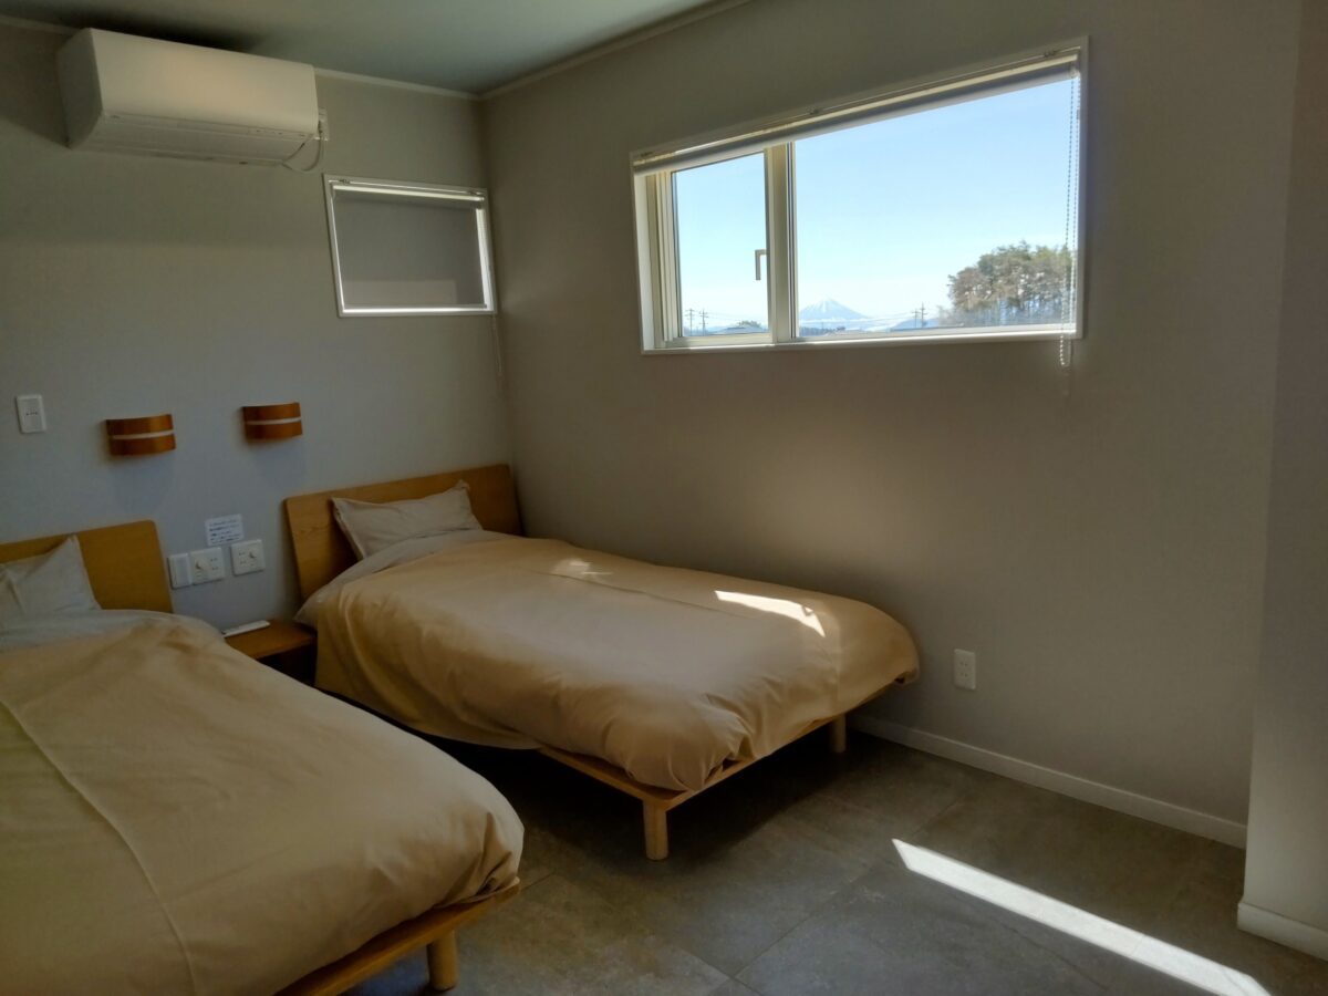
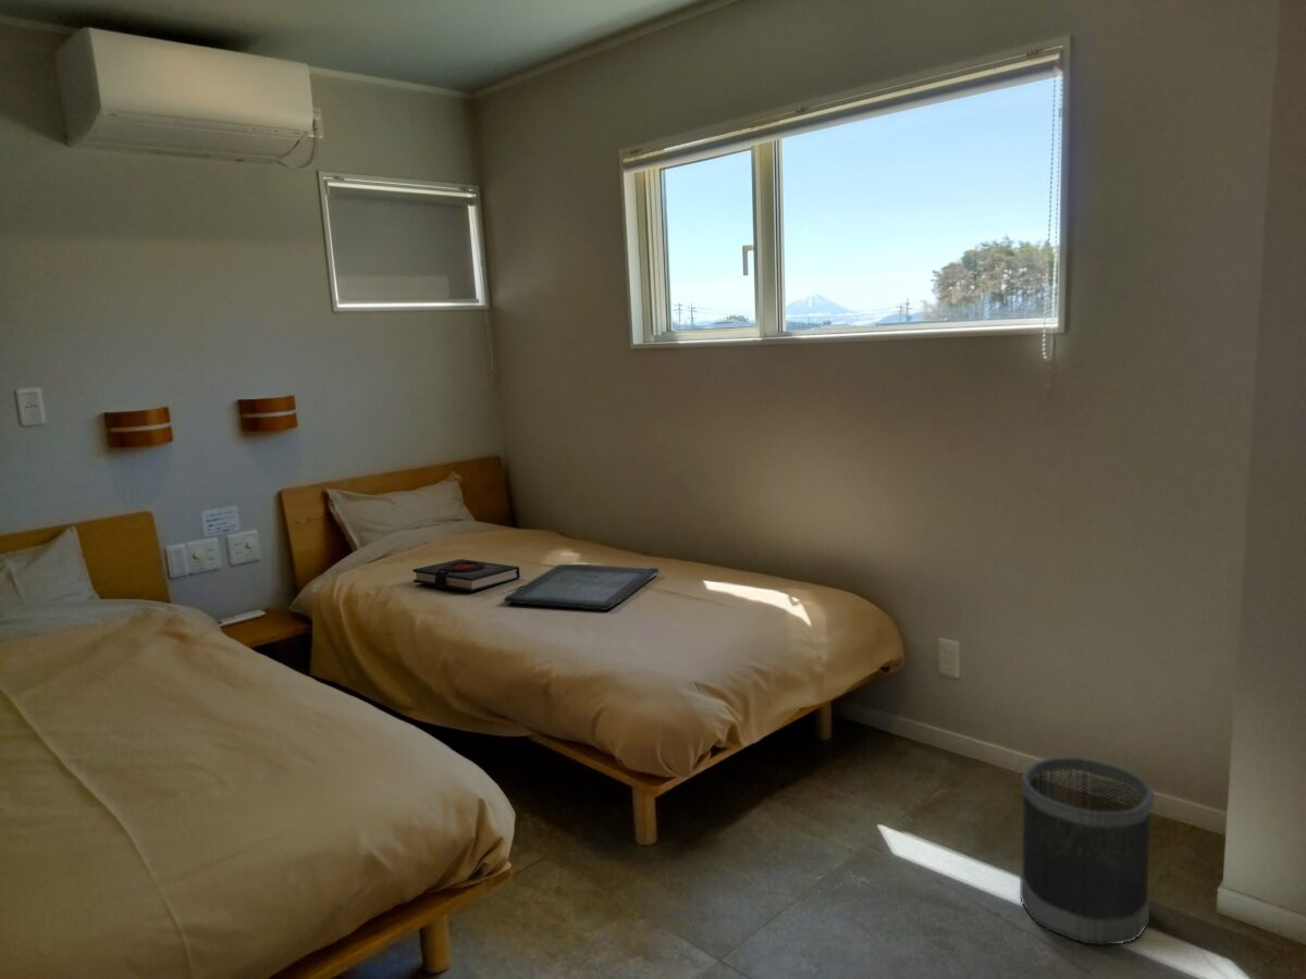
+ book [412,558,521,592]
+ serving tray [503,563,660,611]
+ wastebasket [1019,756,1155,946]
